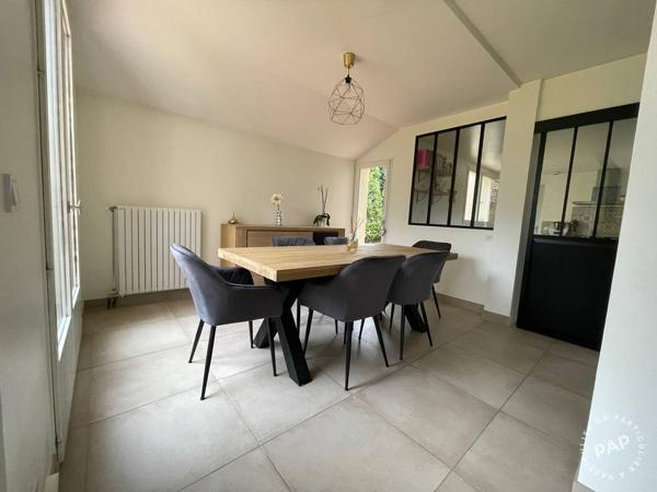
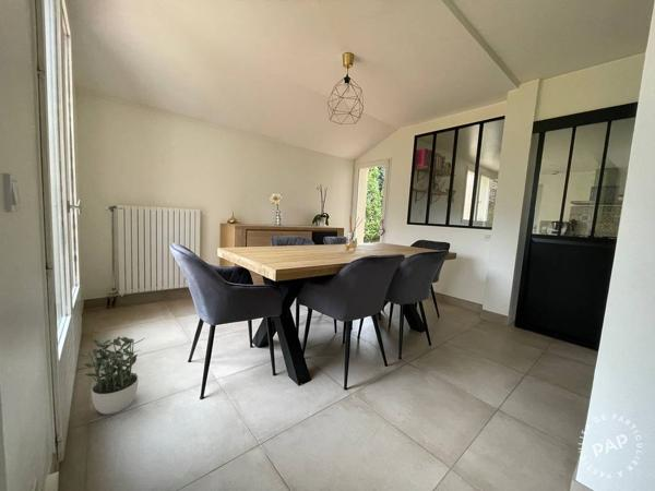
+ potted plant [79,336,145,416]
